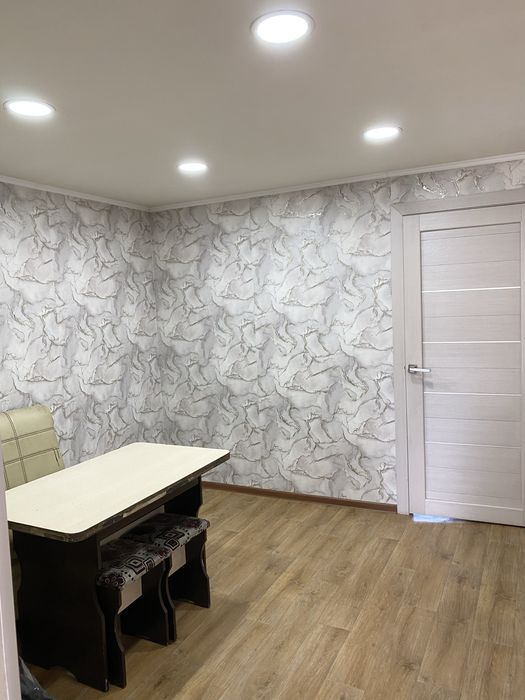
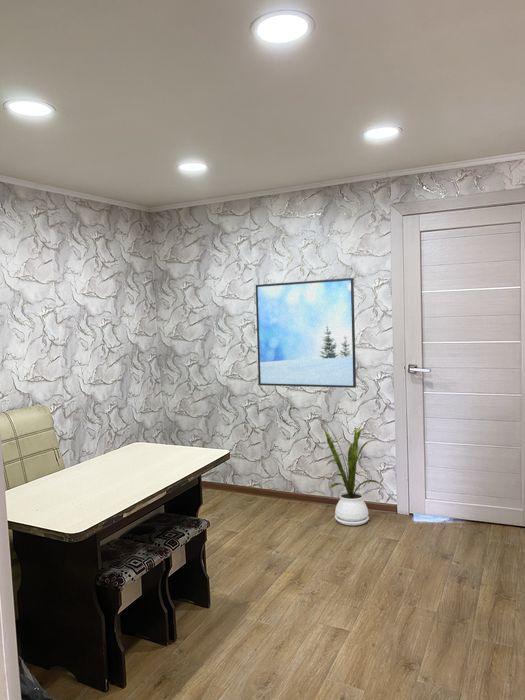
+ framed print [255,277,357,389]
+ house plant [314,417,383,526]
